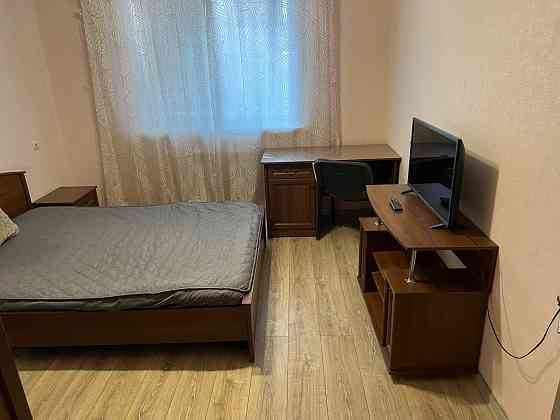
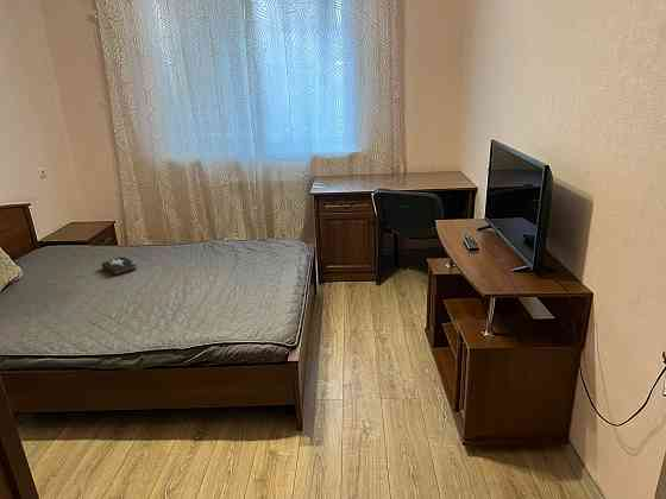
+ hardback book [101,255,138,277]
